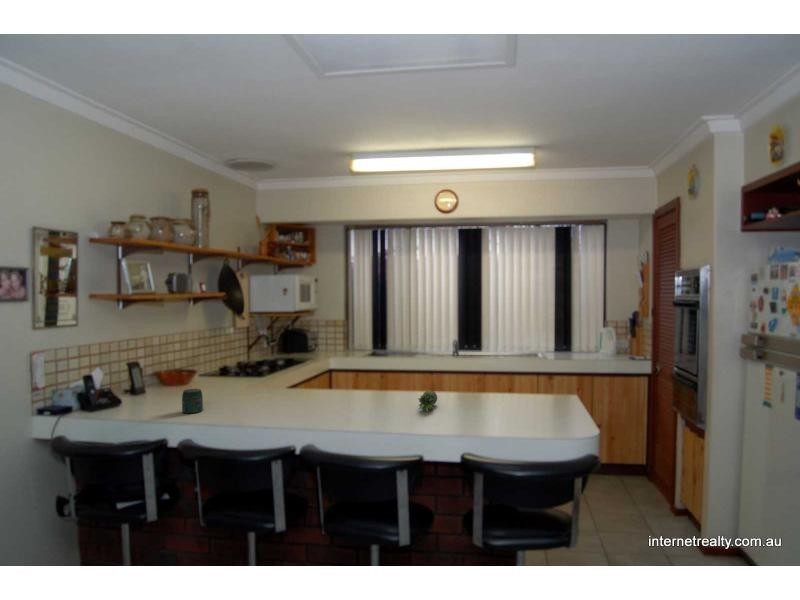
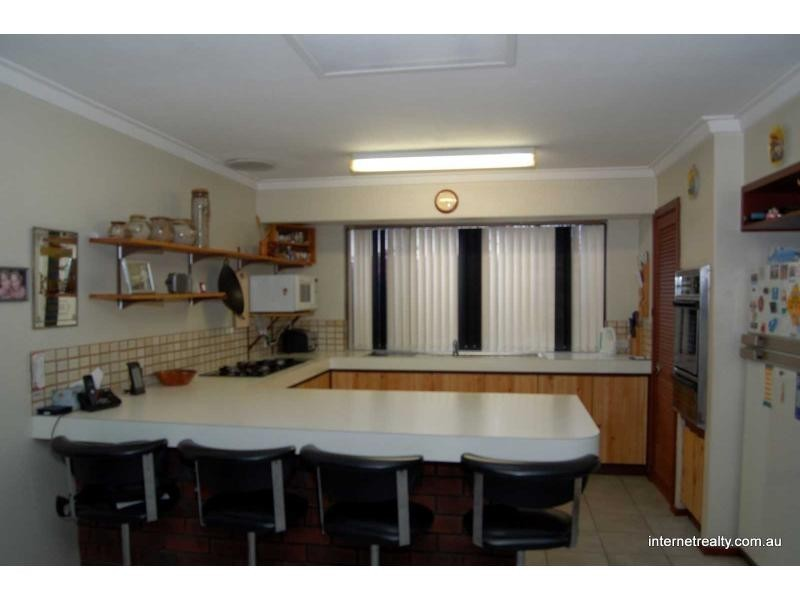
- jar [181,388,204,414]
- fruit [417,389,438,412]
